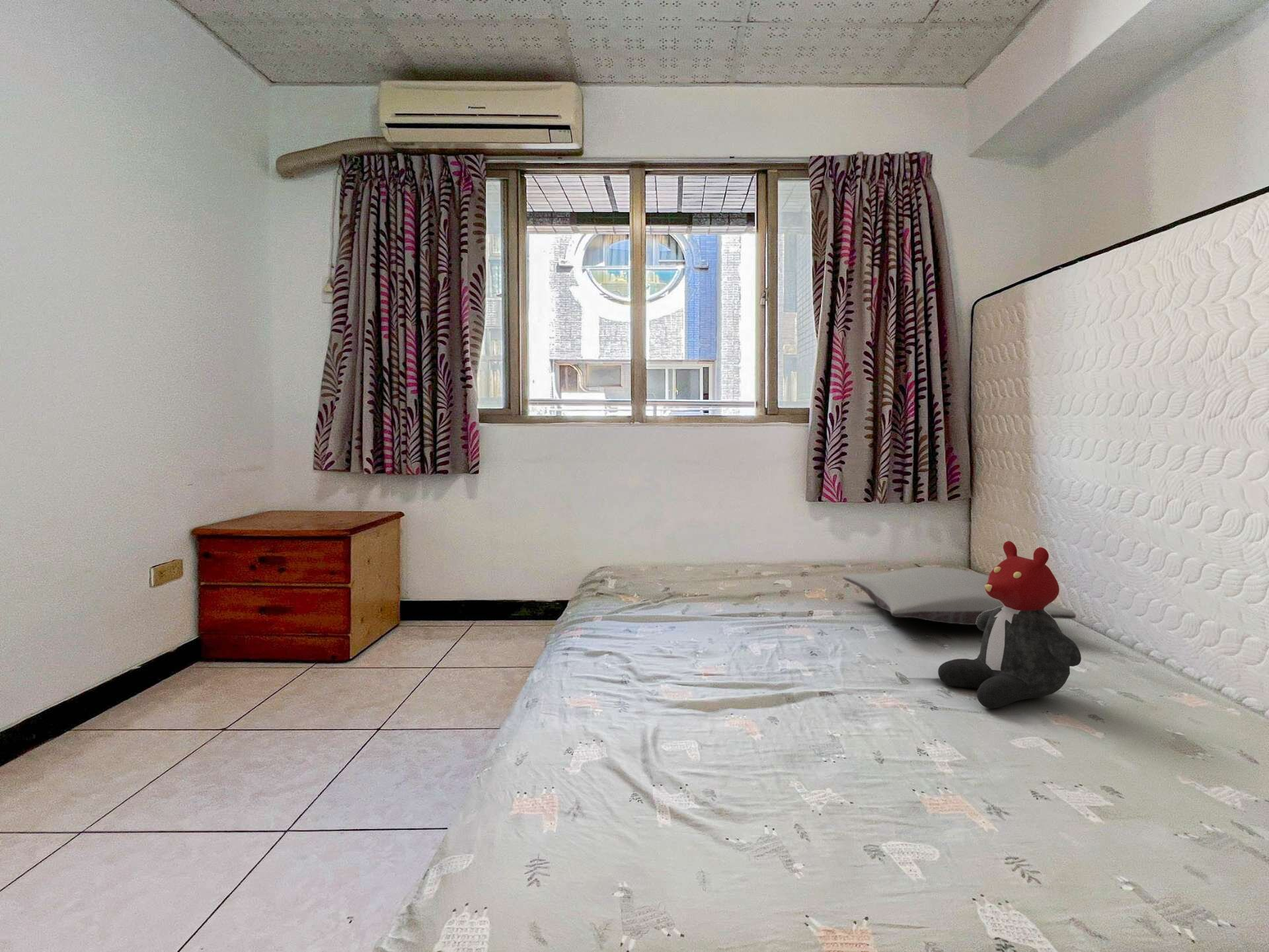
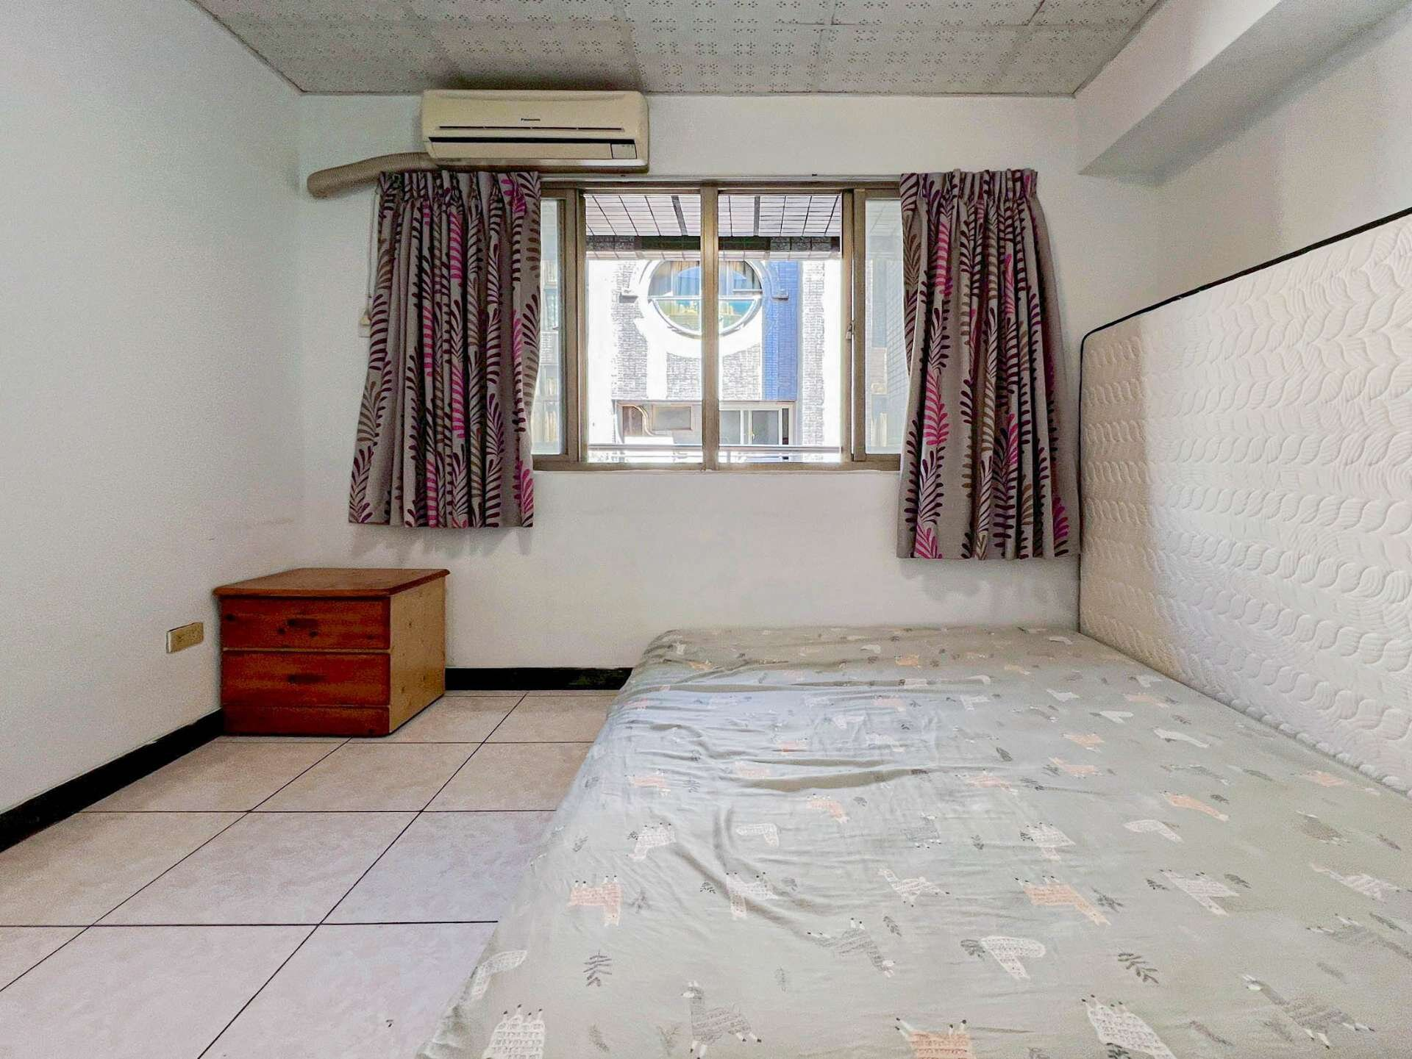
- pillow [842,566,1077,626]
- teddy bear [937,540,1082,710]
